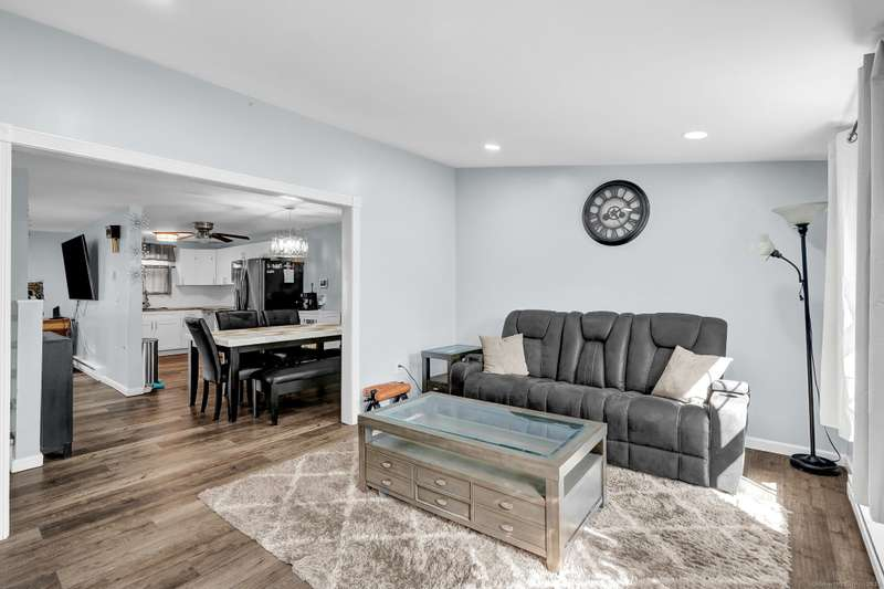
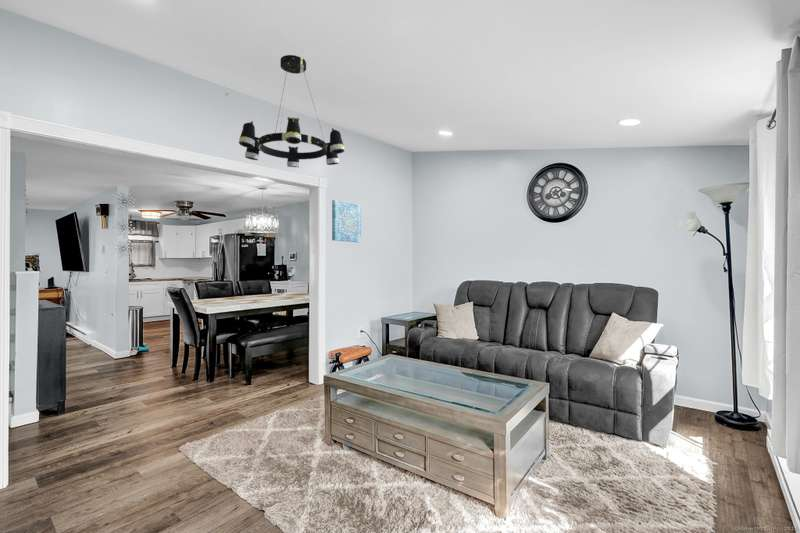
+ chandelier [238,54,346,168]
+ wall art [331,199,362,243]
